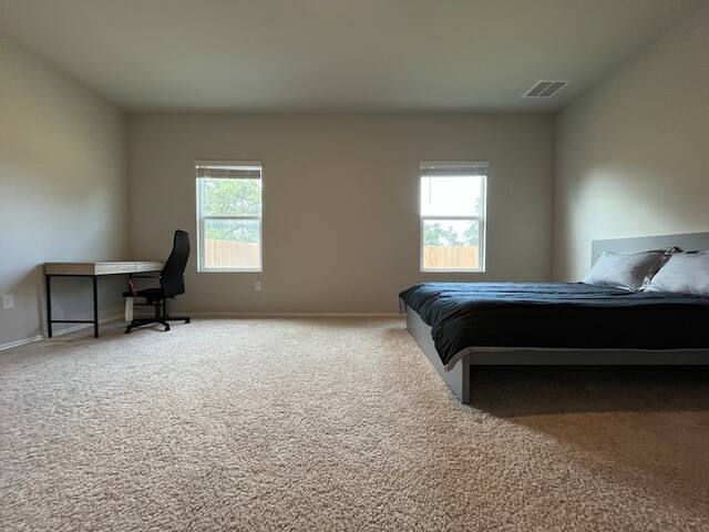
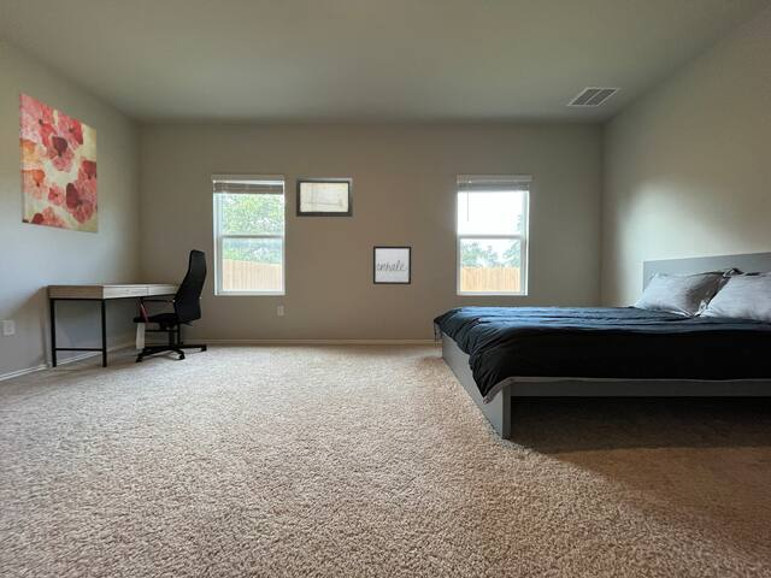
+ wall art [295,177,354,218]
+ wall art [372,246,412,285]
+ wall art [17,92,99,235]
